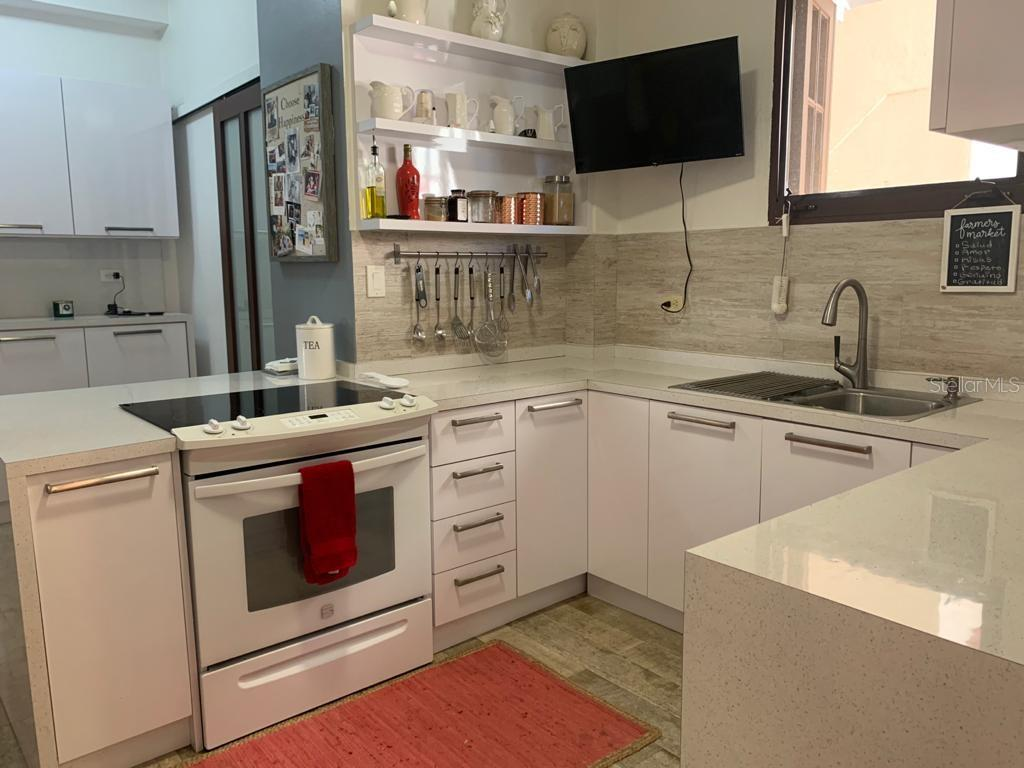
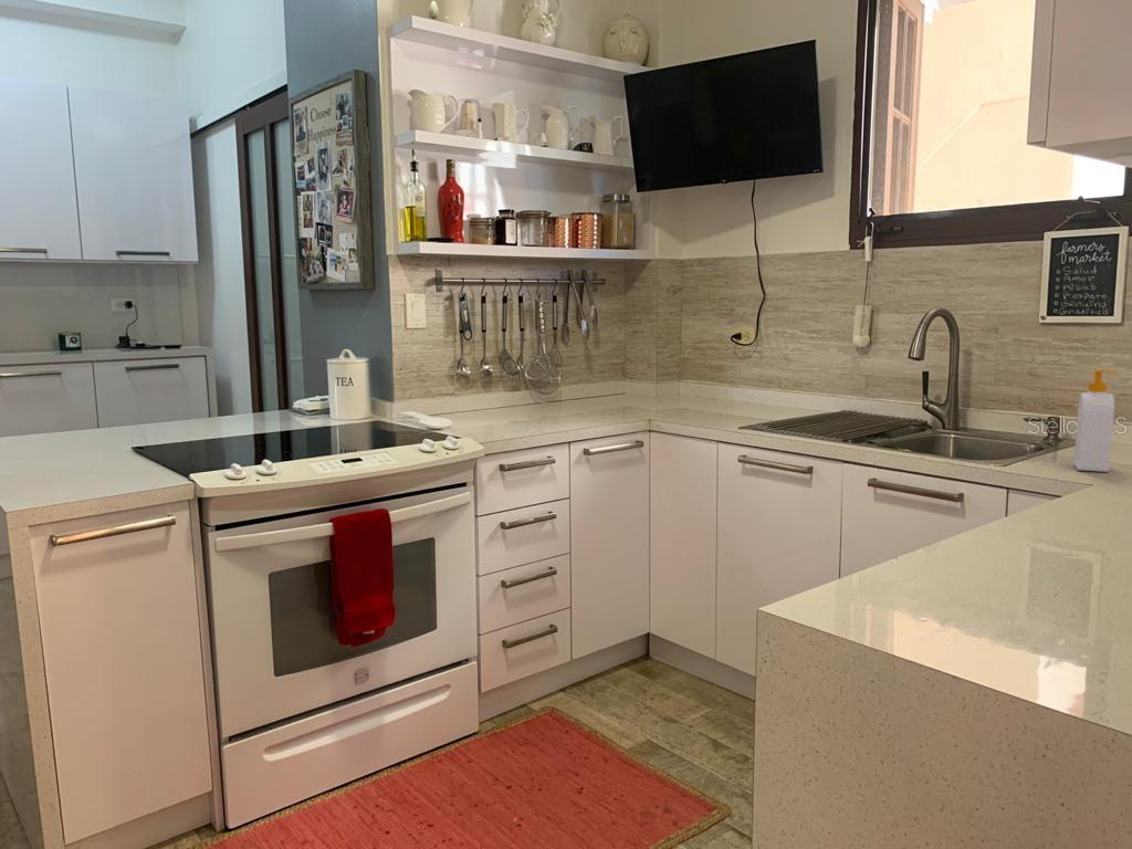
+ soap bottle [1073,369,1120,473]
